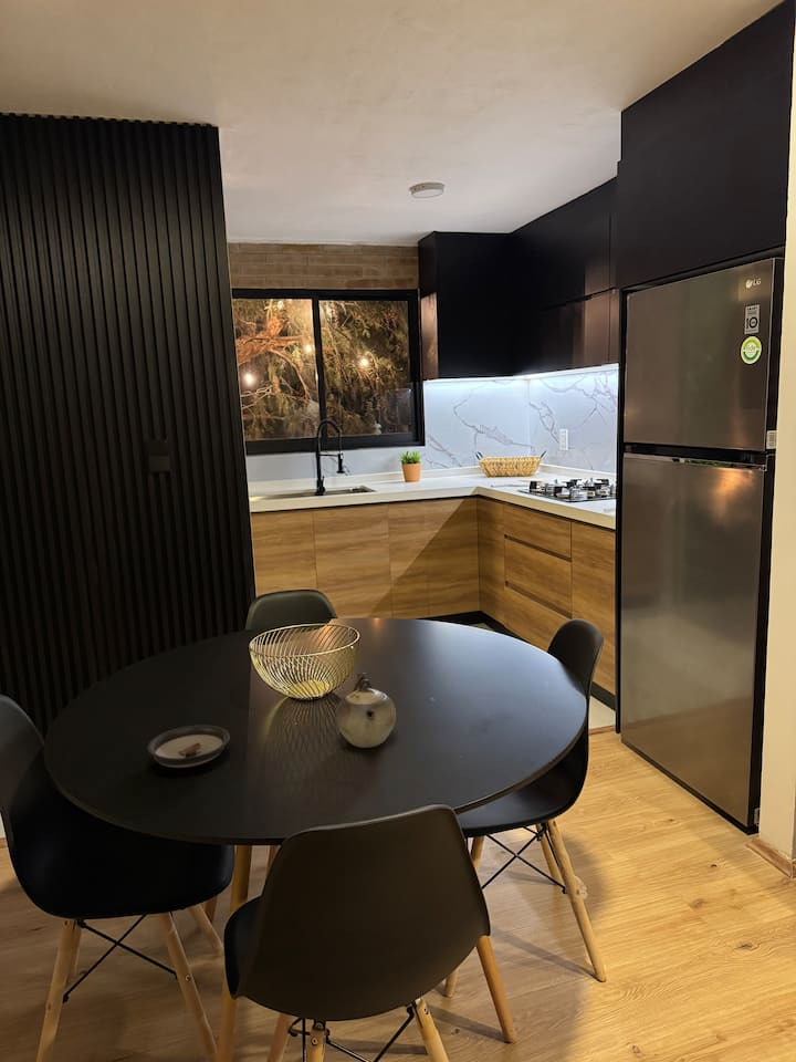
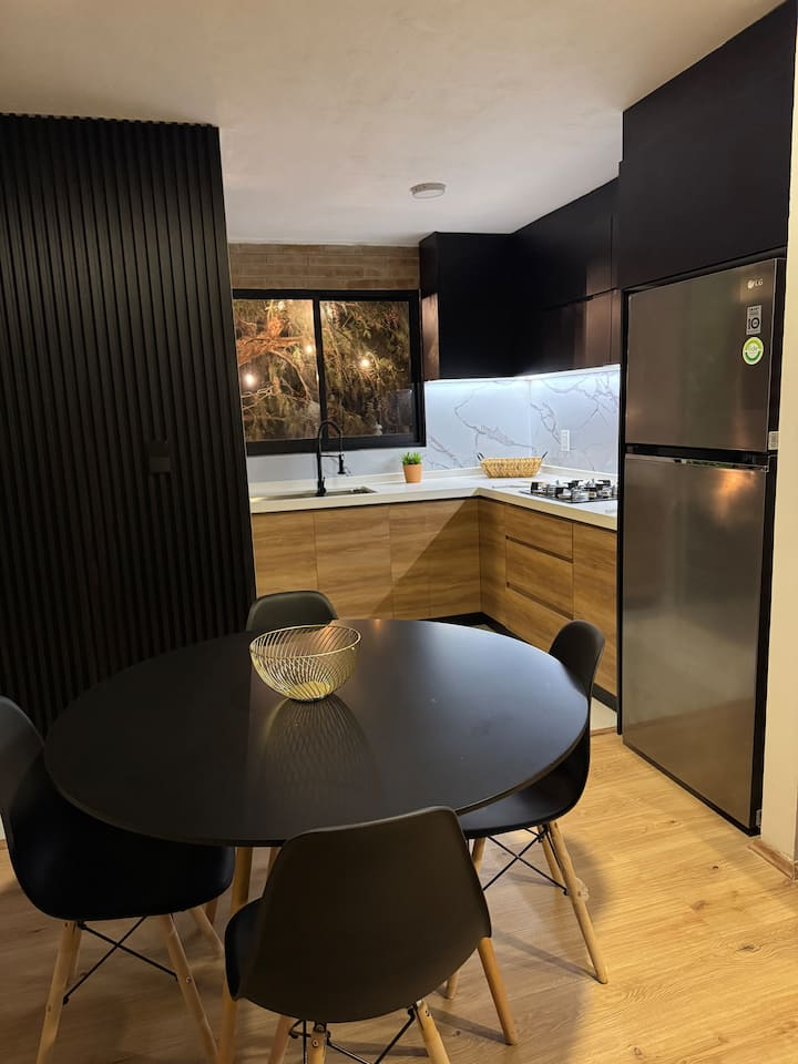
- saucer [146,723,231,769]
- teapot [335,671,397,749]
